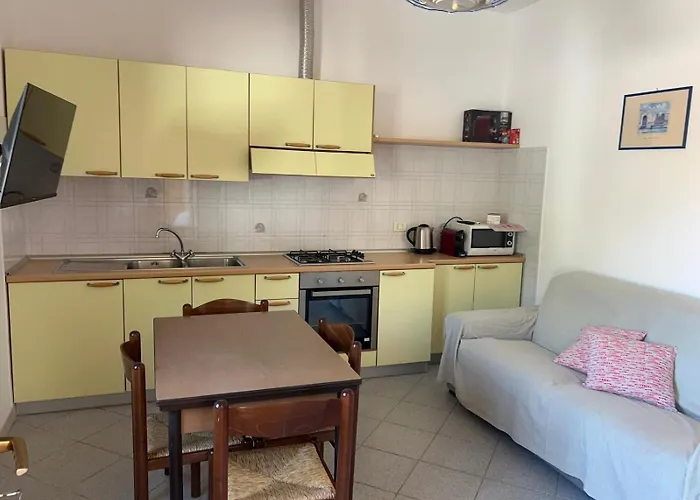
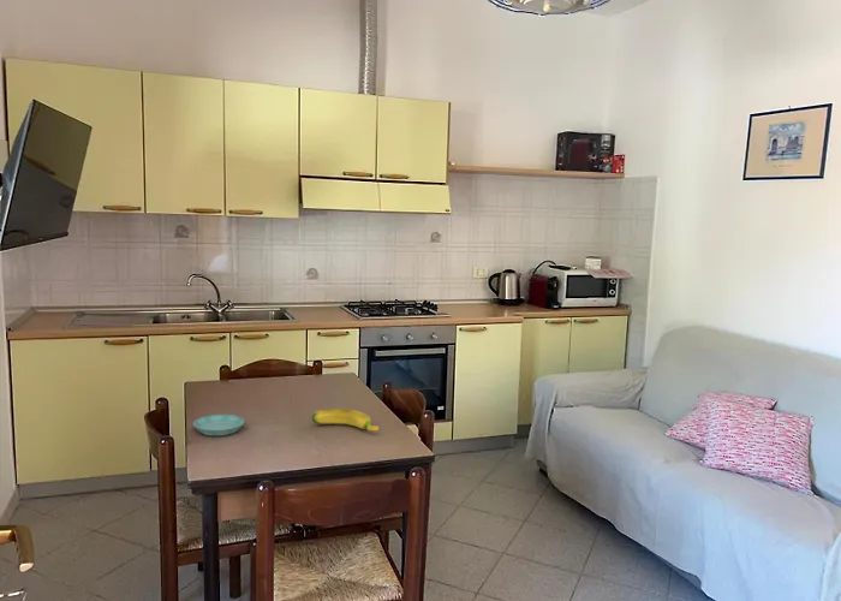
+ banana [311,407,380,432]
+ saucer [192,413,245,438]
